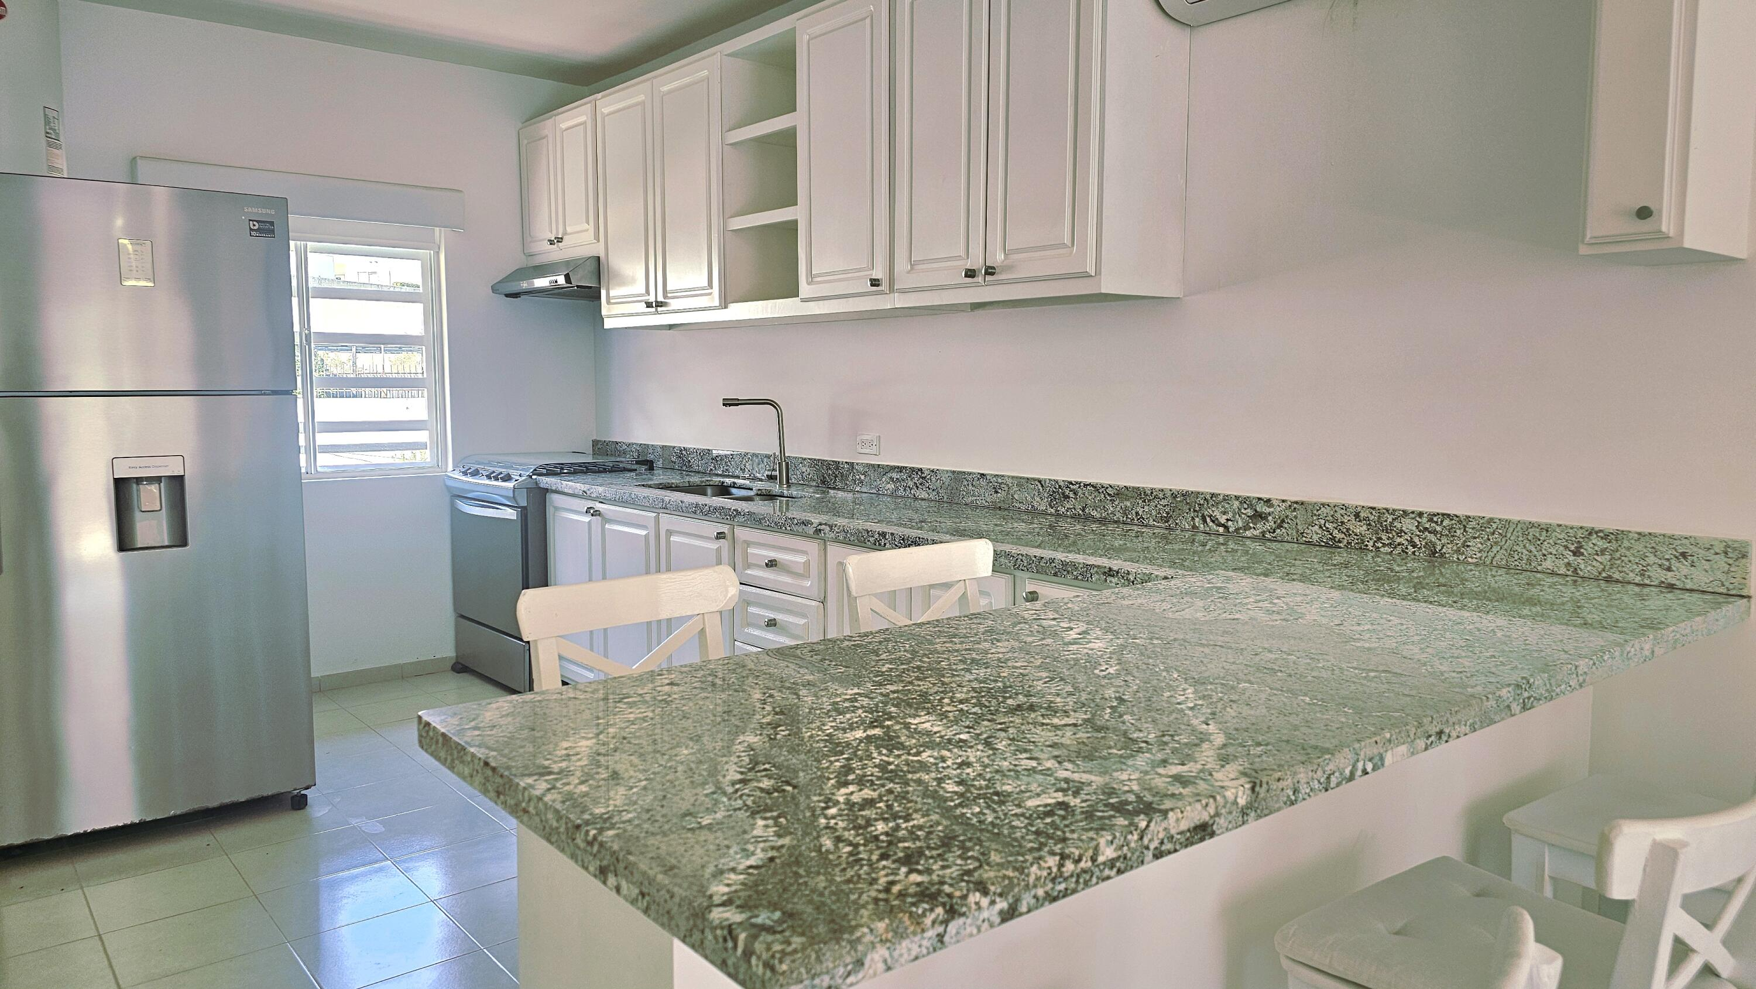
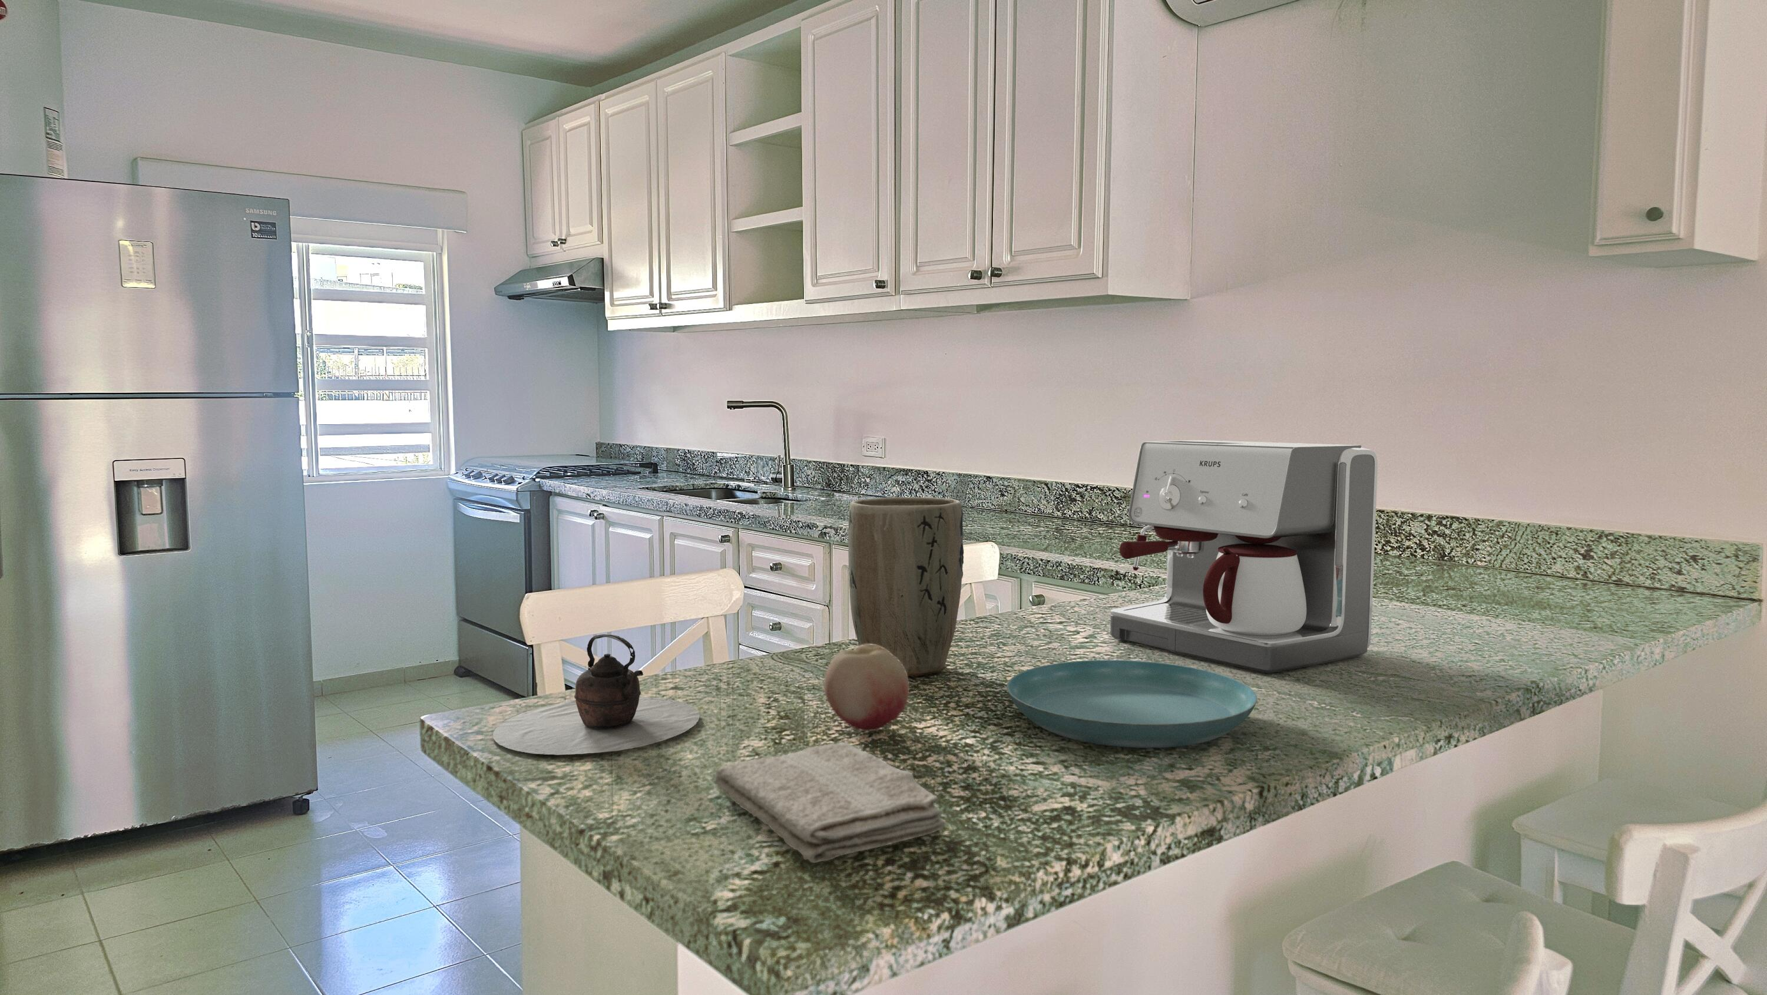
+ washcloth [714,741,947,864]
+ coffee maker [1109,439,1379,673]
+ plant pot [847,496,964,677]
+ teapot [493,633,700,755]
+ fruit [823,644,910,732]
+ saucer [1006,660,1257,749]
